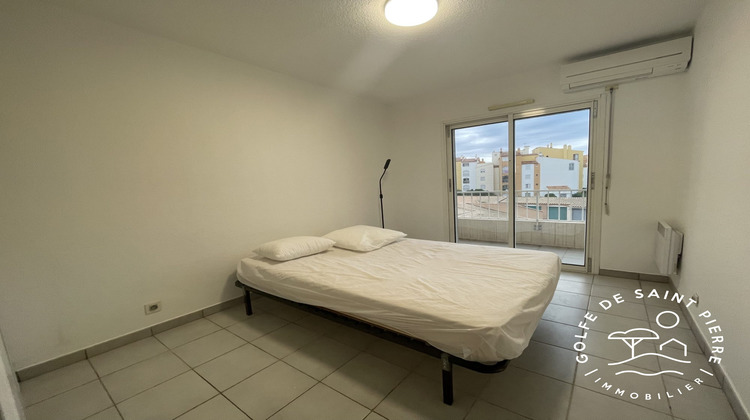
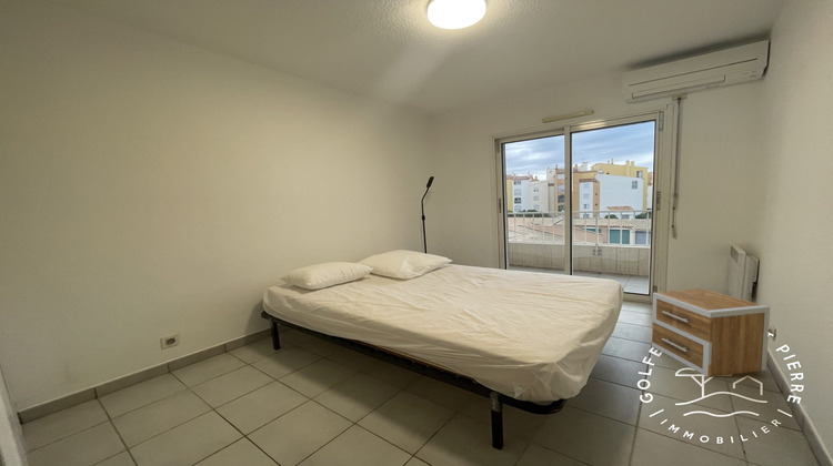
+ nightstand [651,287,771,378]
